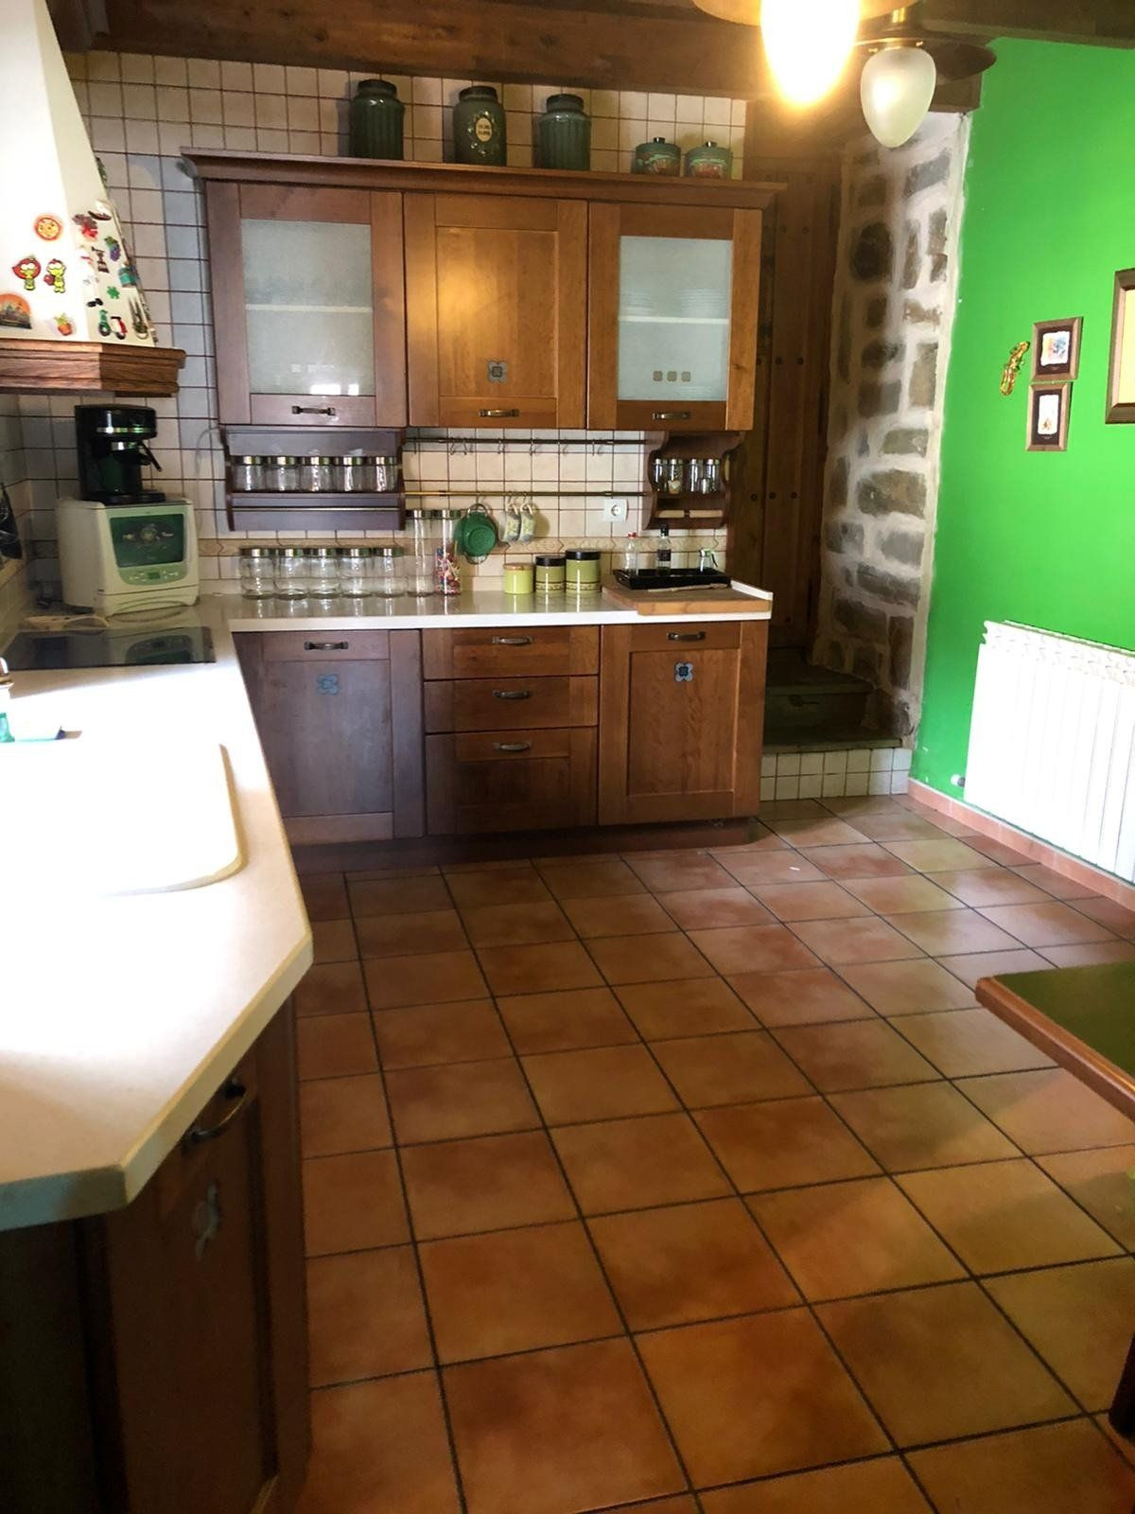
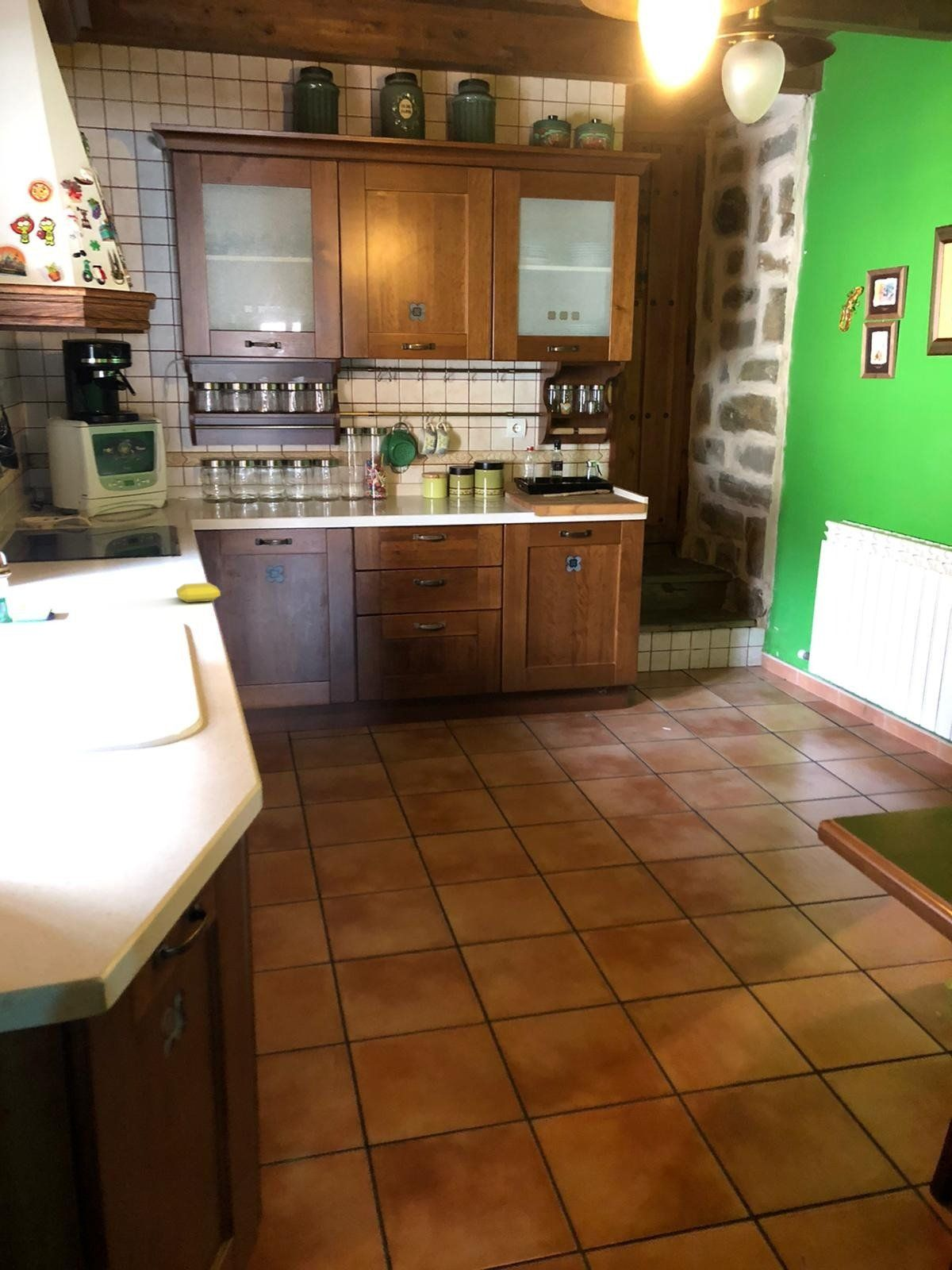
+ soap bar [175,582,221,603]
